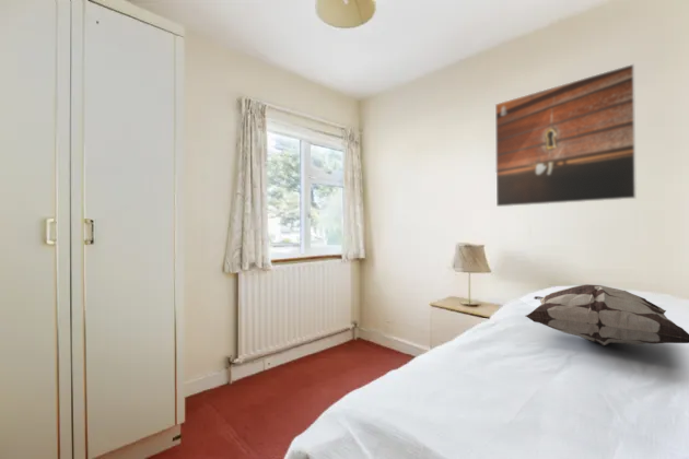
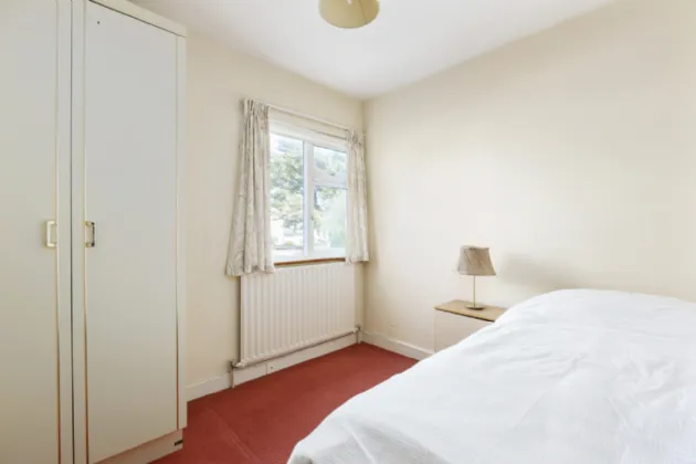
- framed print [494,62,638,208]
- decorative pillow [524,283,689,346]
